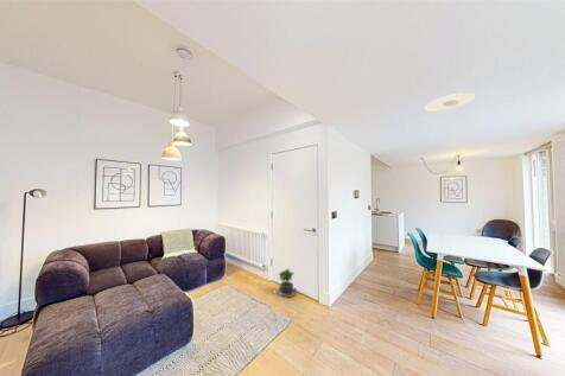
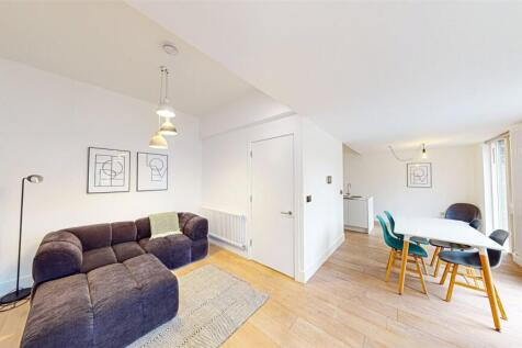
- recessed light [424,91,476,113]
- potted plant [277,267,298,299]
